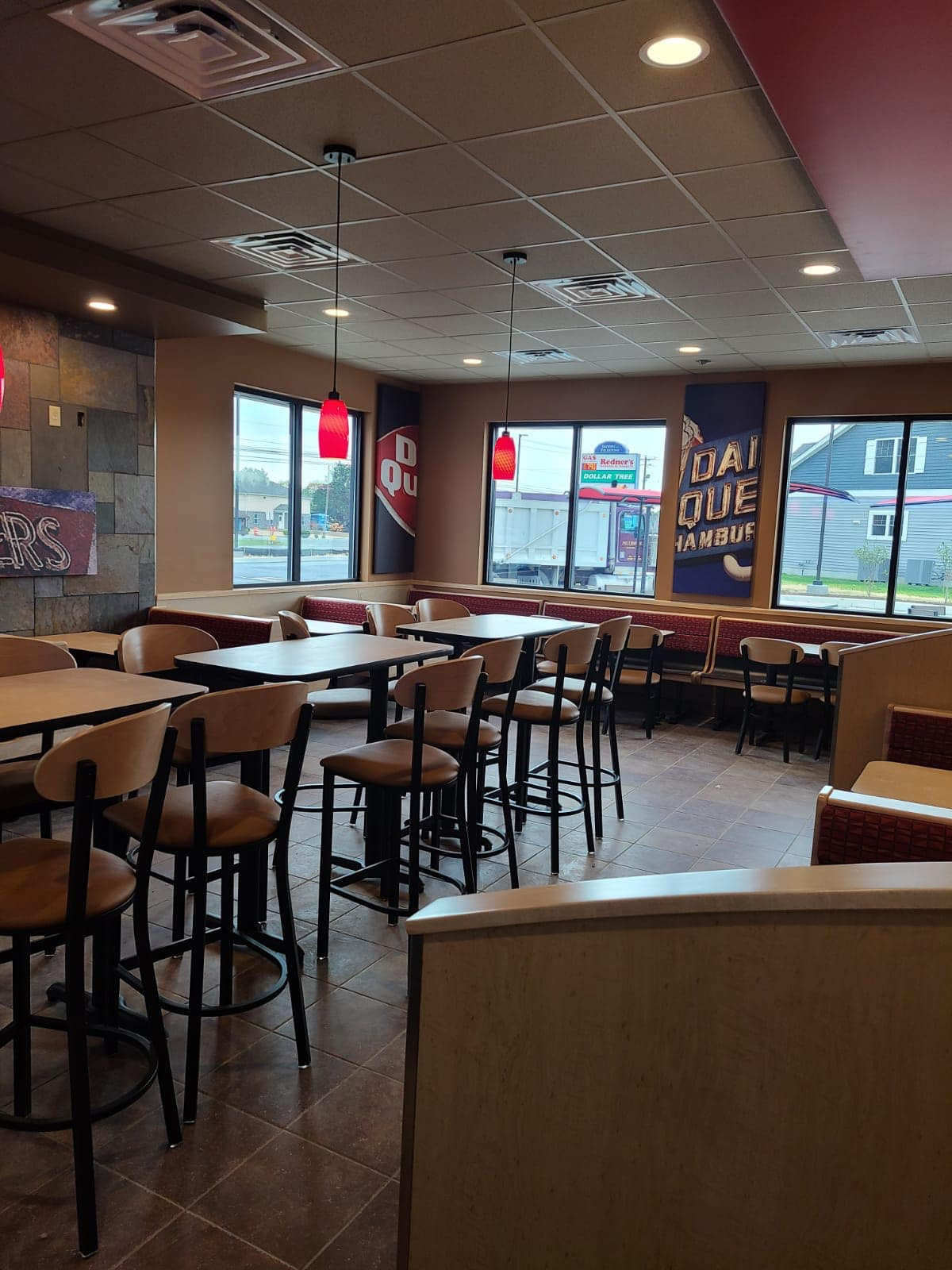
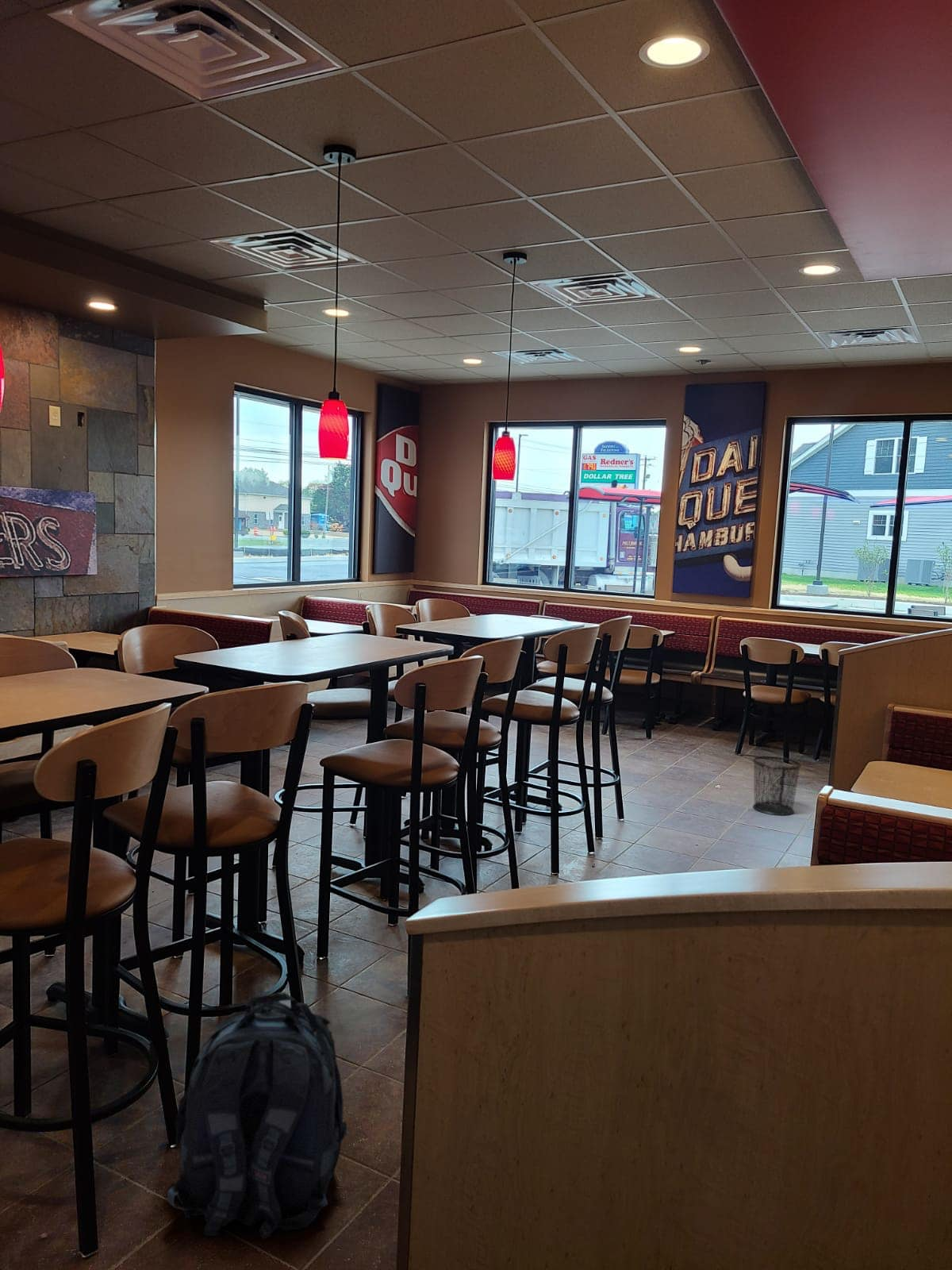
+ backpack [167,991,347,1241]
+ waste bin [752,756,802,816]
